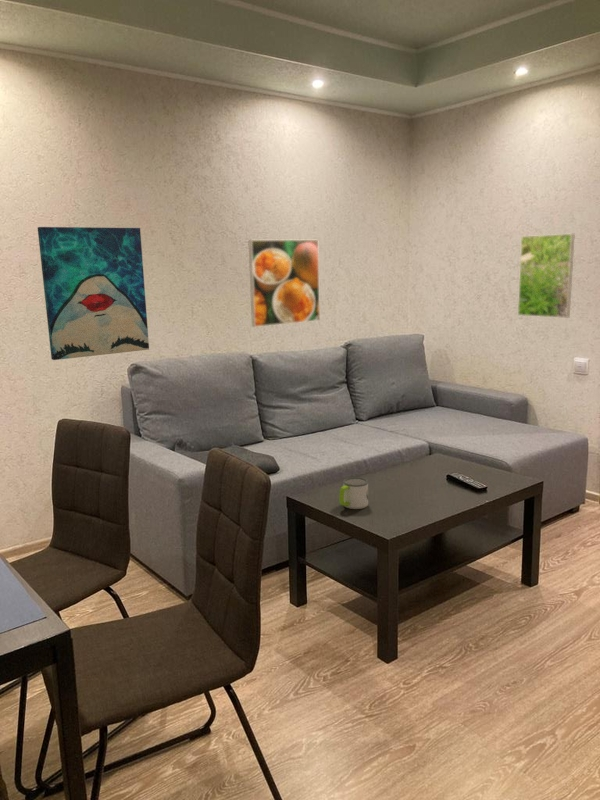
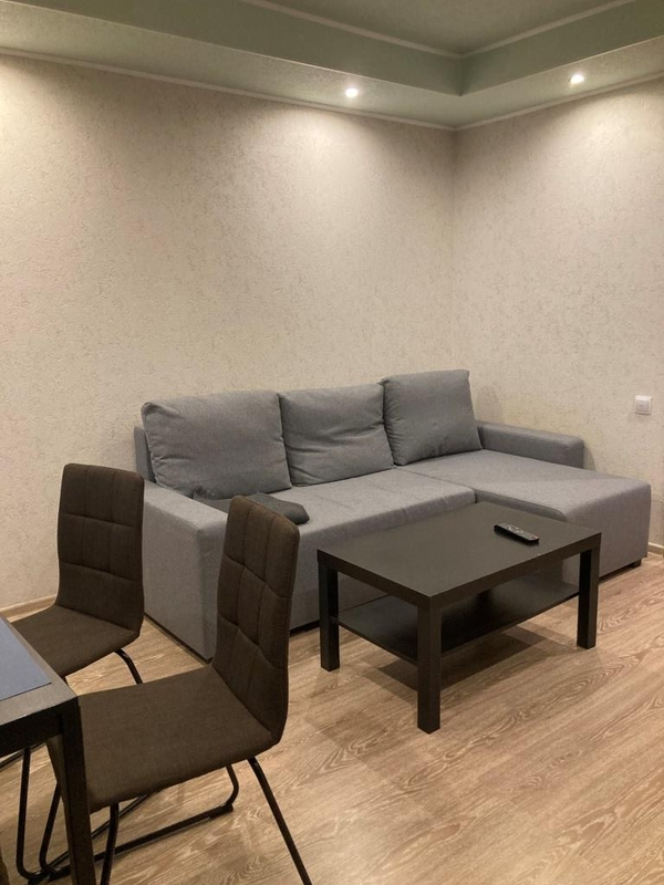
- mug [338,476,369,510]
- wall art [36,226,150,361]
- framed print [247,239,321,328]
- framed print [517,233,576,319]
